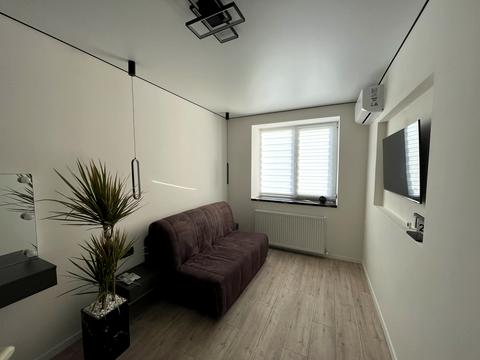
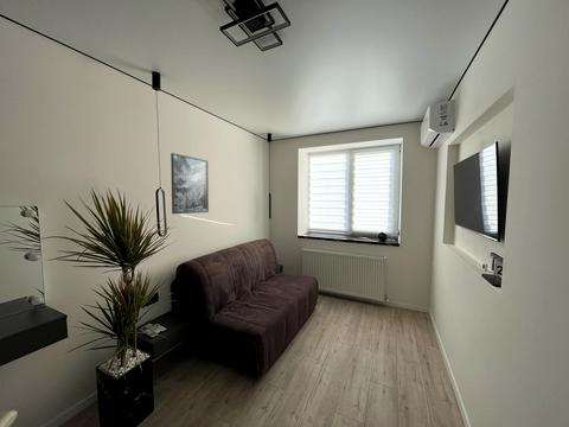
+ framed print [170,152,210,215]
